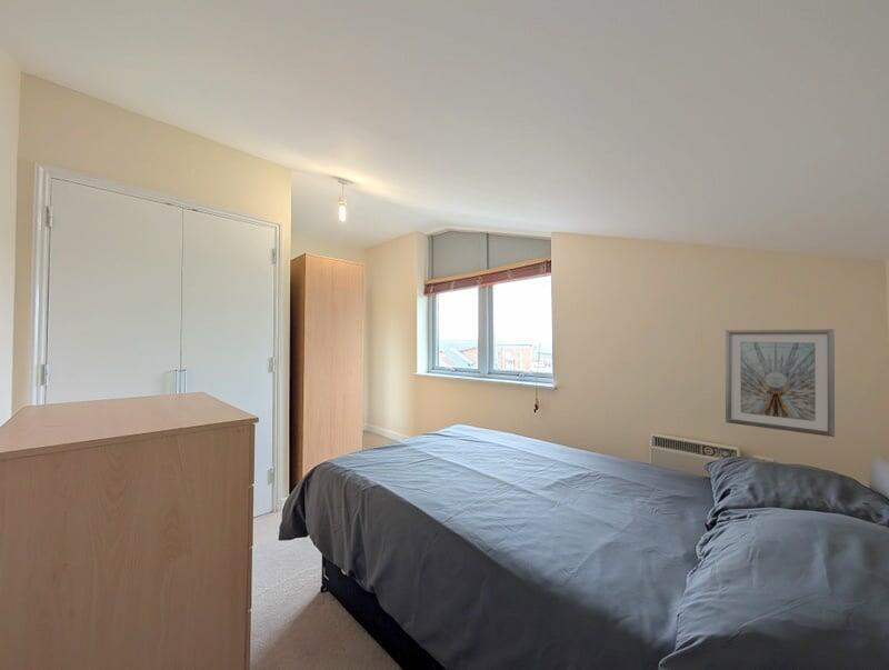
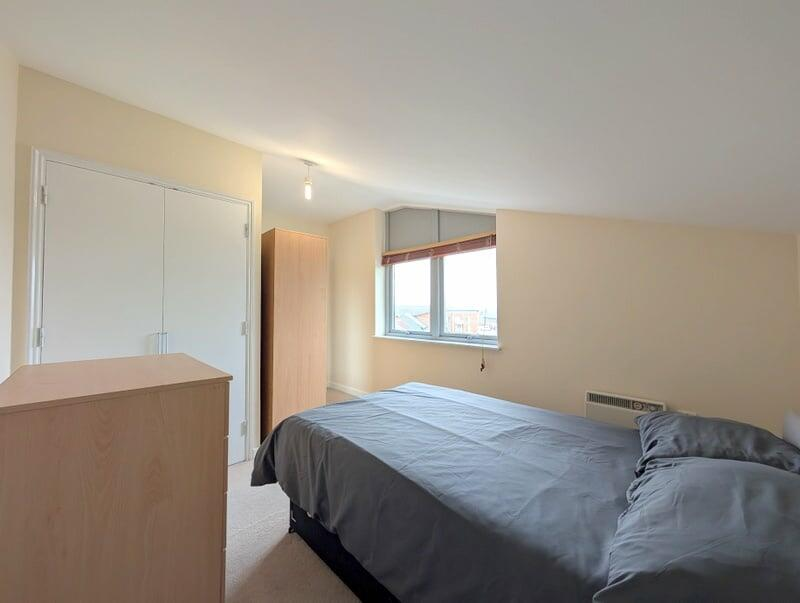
- picture frame [725,328,836,438]
